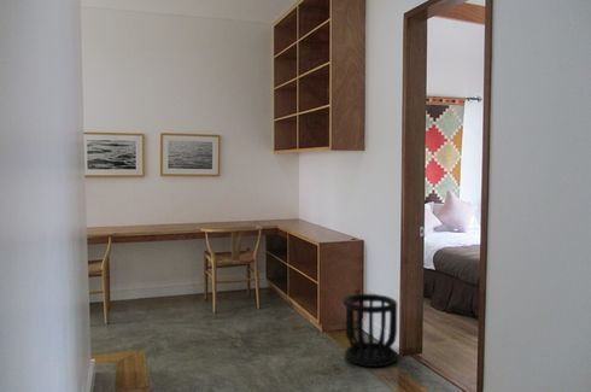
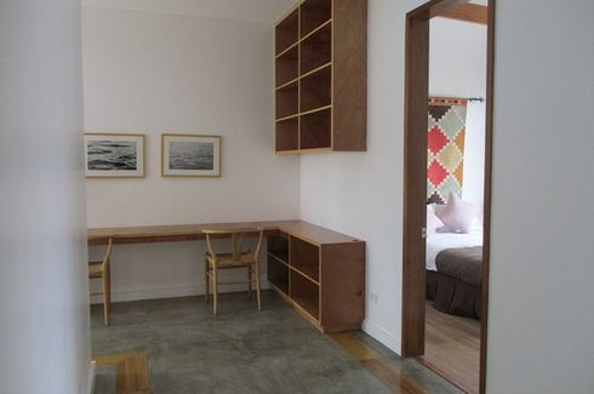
- wastebasket [341,293,399,368]
